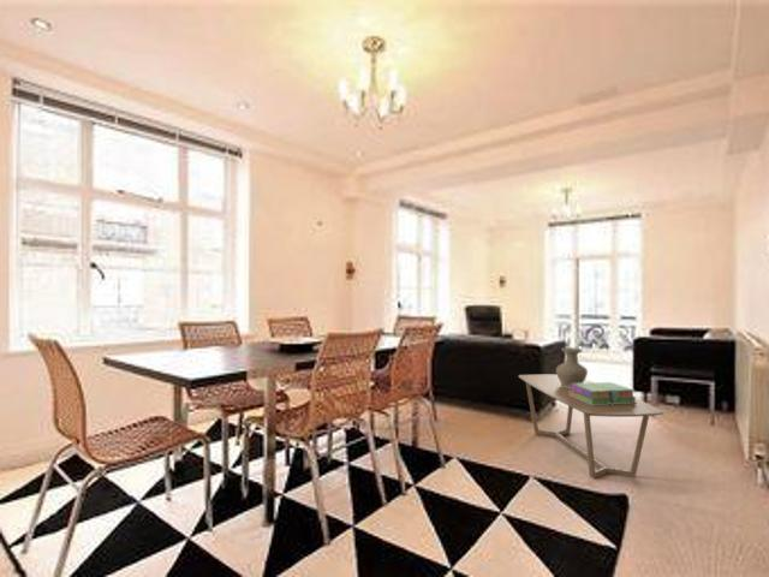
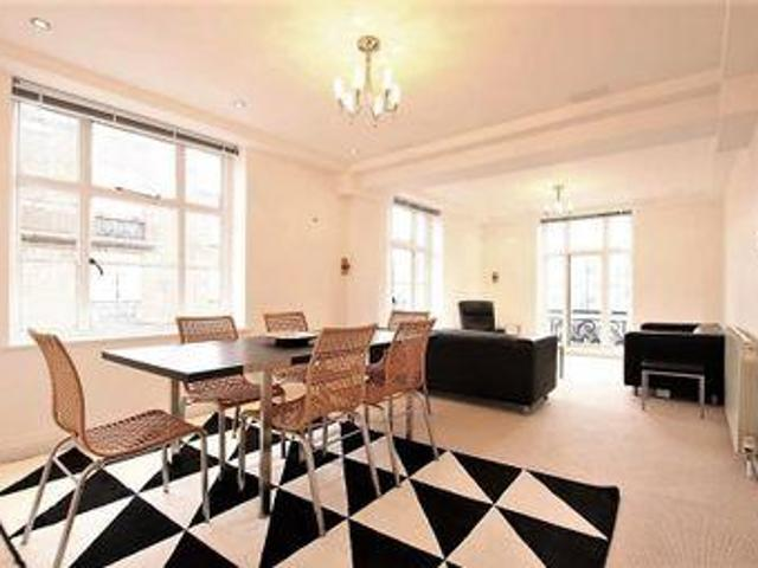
- coffee table [518,374,666,480]
- stack of books [568,381,638,405]
- vase [555,346,589,388]
